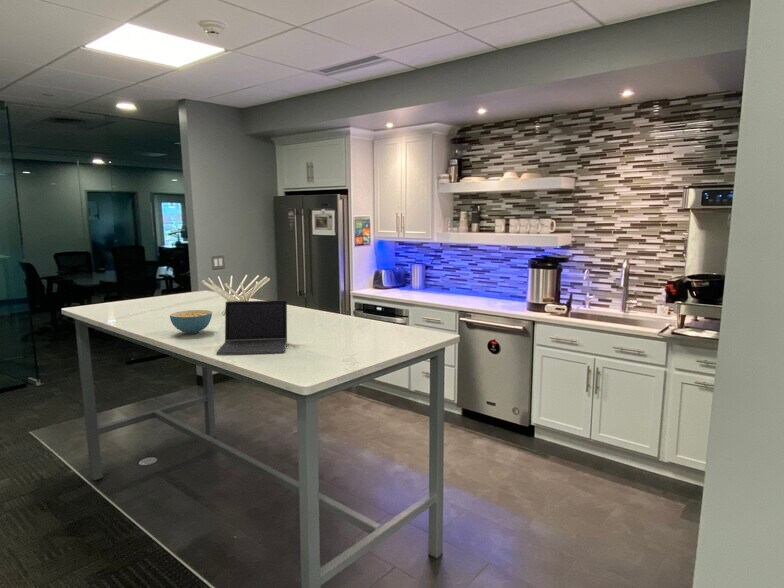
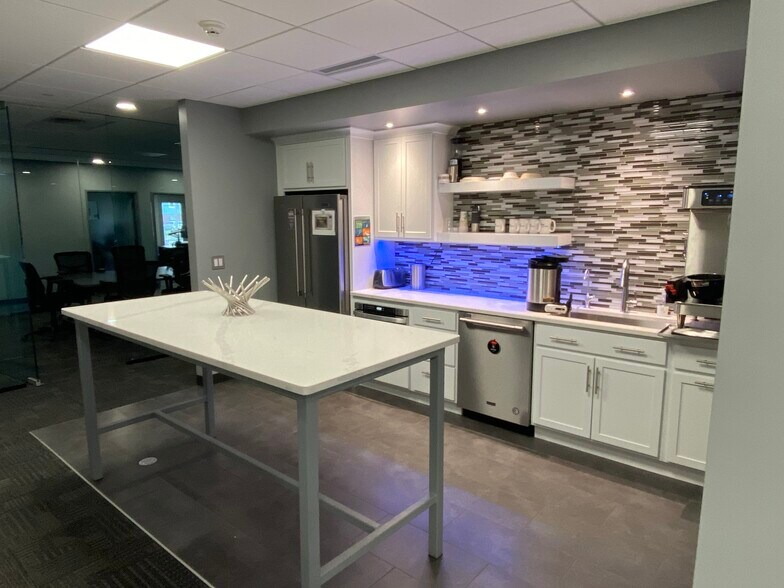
- cereal bowl [169,309,213,335]
- laptop computer [215,299,288,356]
